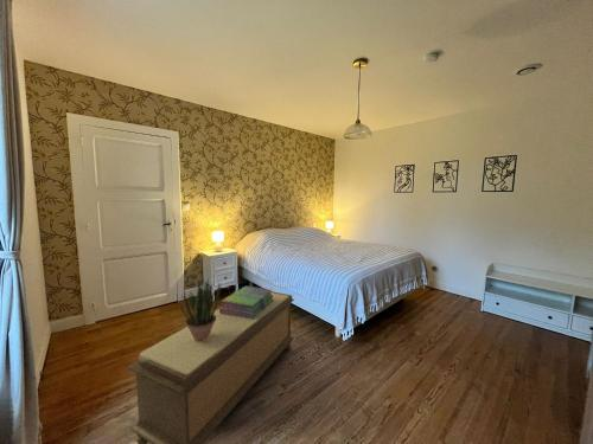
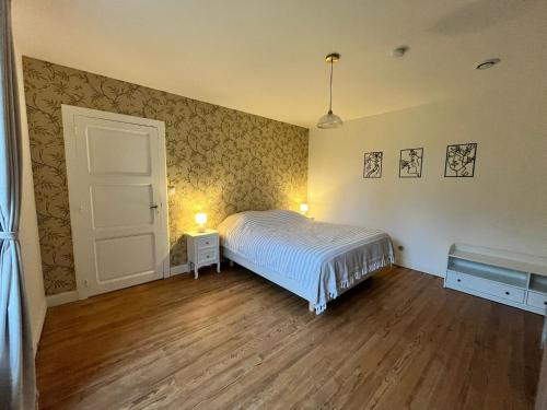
- potted plant [177,279,222,342]
- bench [127,290,295,444]
- stack of books [218,285,274,320]
